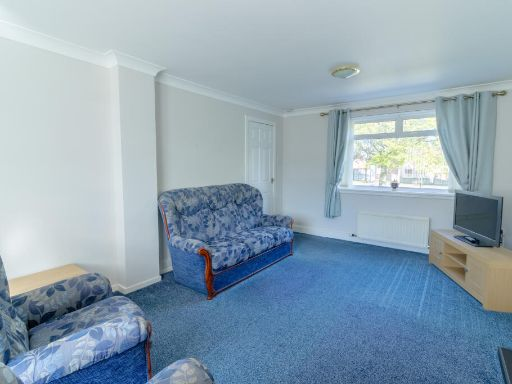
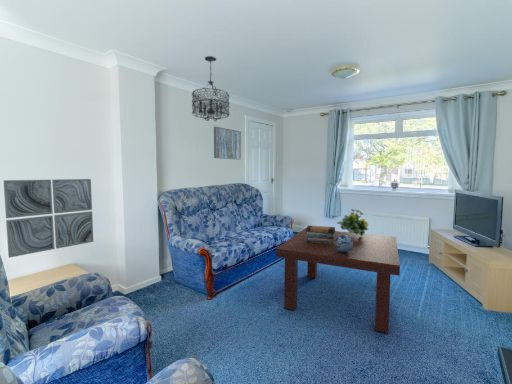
+ chandelier [191,55,230,122]
+ flowering plant [336,208,369,236]
+ coffee table [275,227,401,334]
+ wall art [213,126,242,161]
+ wall art [3,178,94,258]
+ book stack [305,225,336,245]
+ decorative sphere [335,235,353,252]
